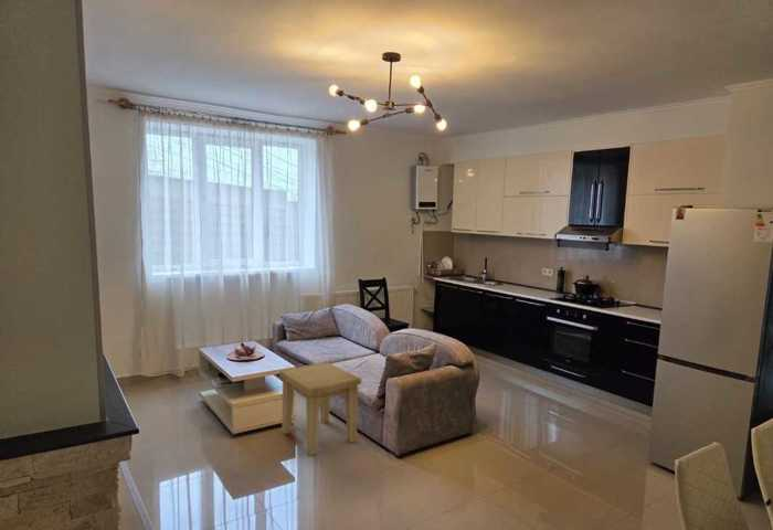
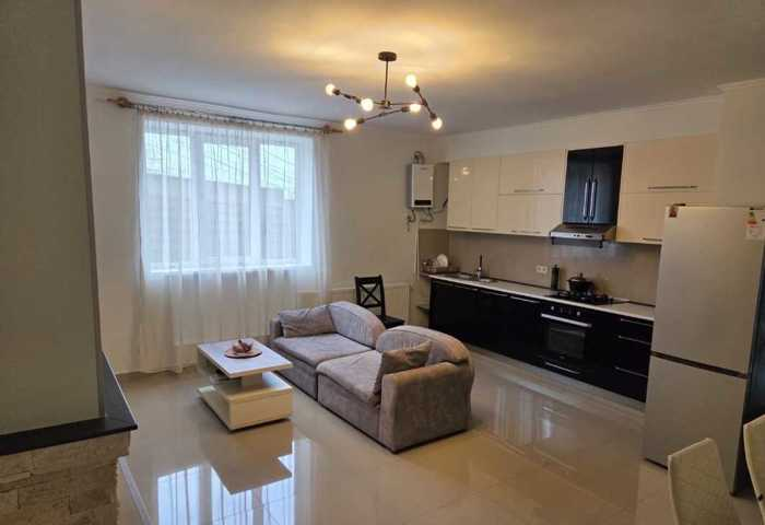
- side table [278,361,362,456]
